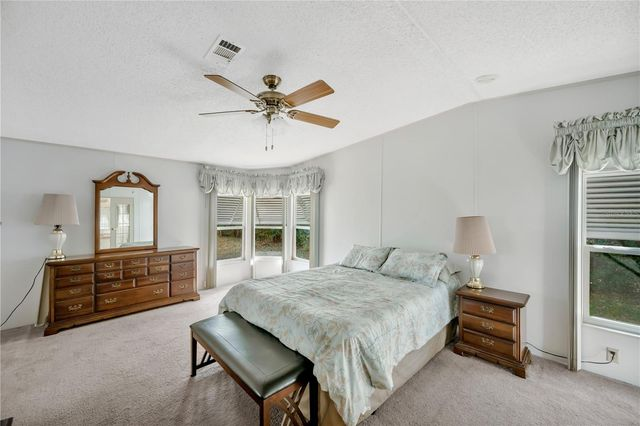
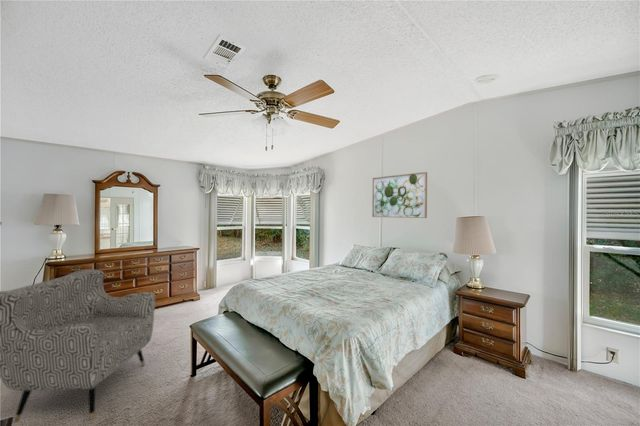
+ wall art [371,171,428,219]
+ armchair [0,268,156,424]
